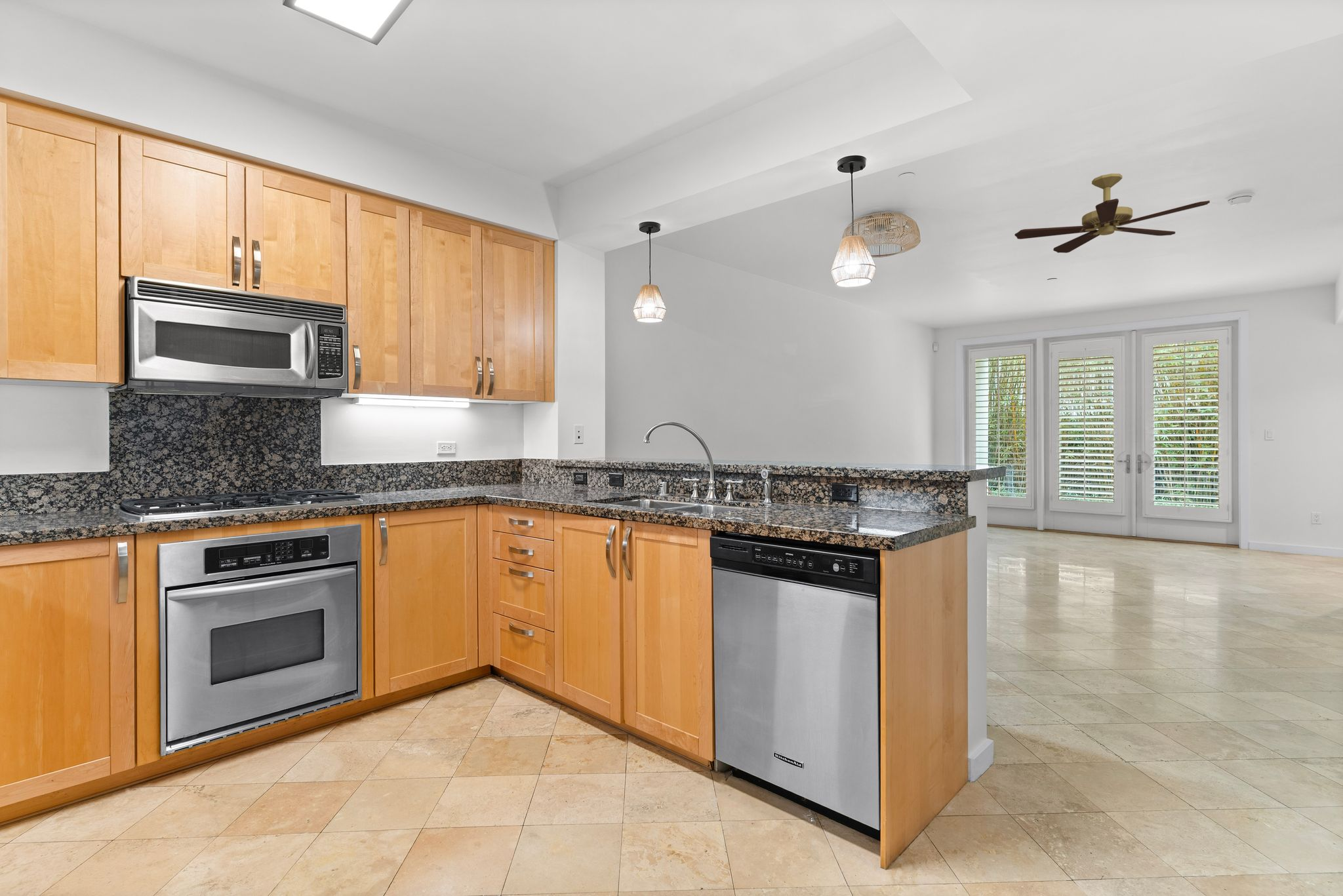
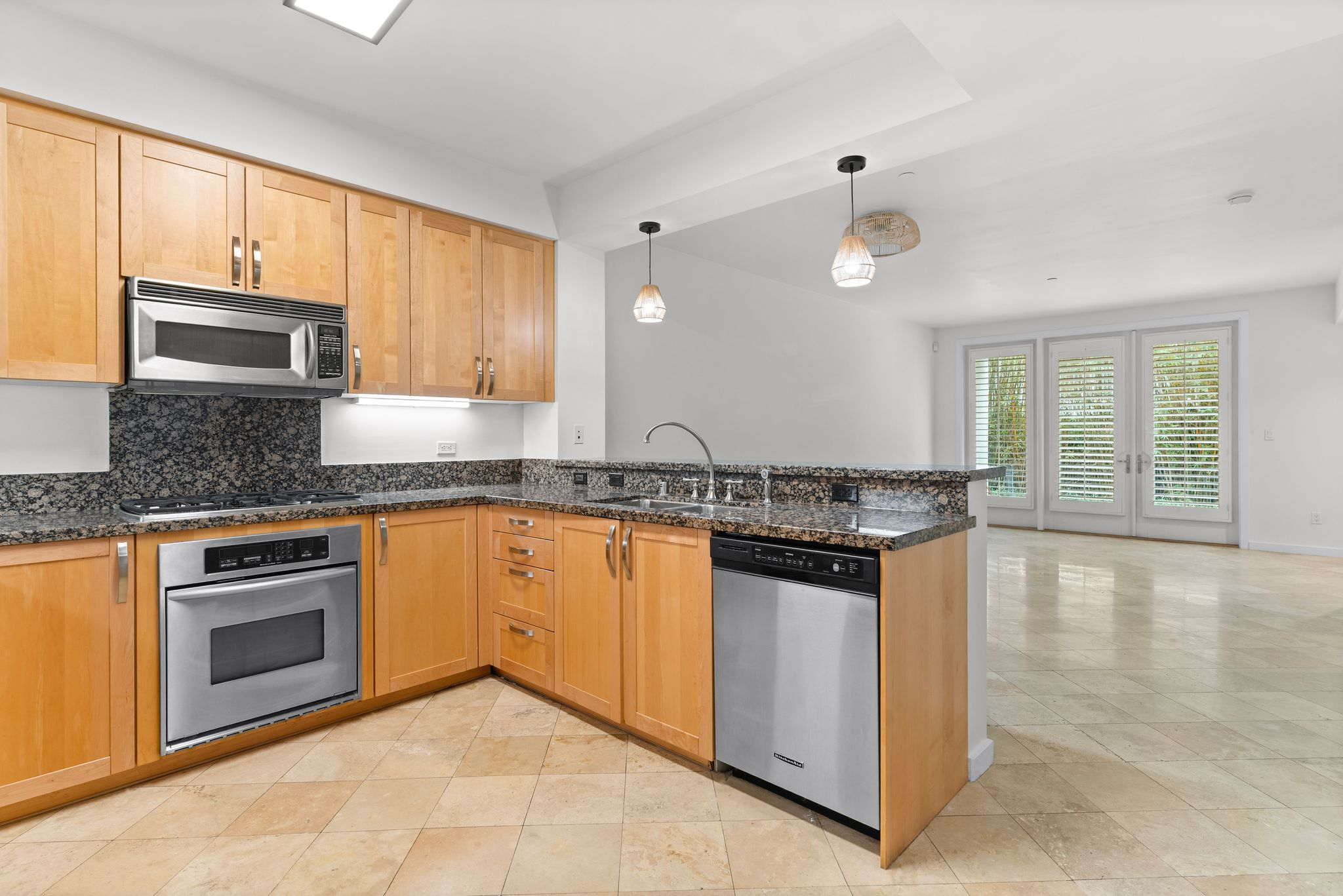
- ceiling fan [1014,173,1211,254]
